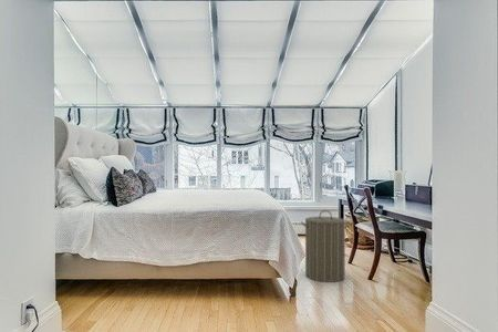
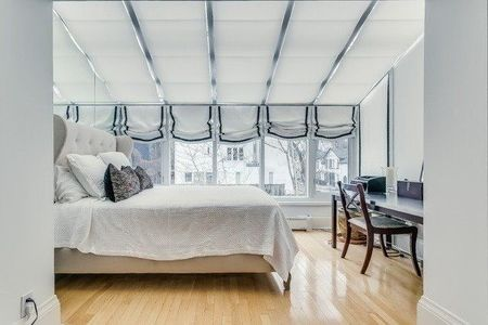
- laundry hamper [300,209,351,283]
